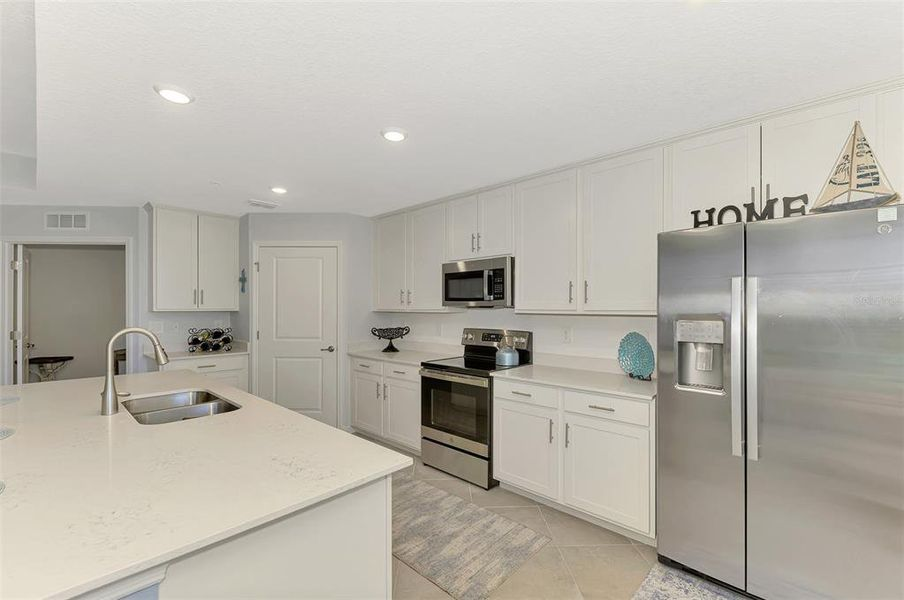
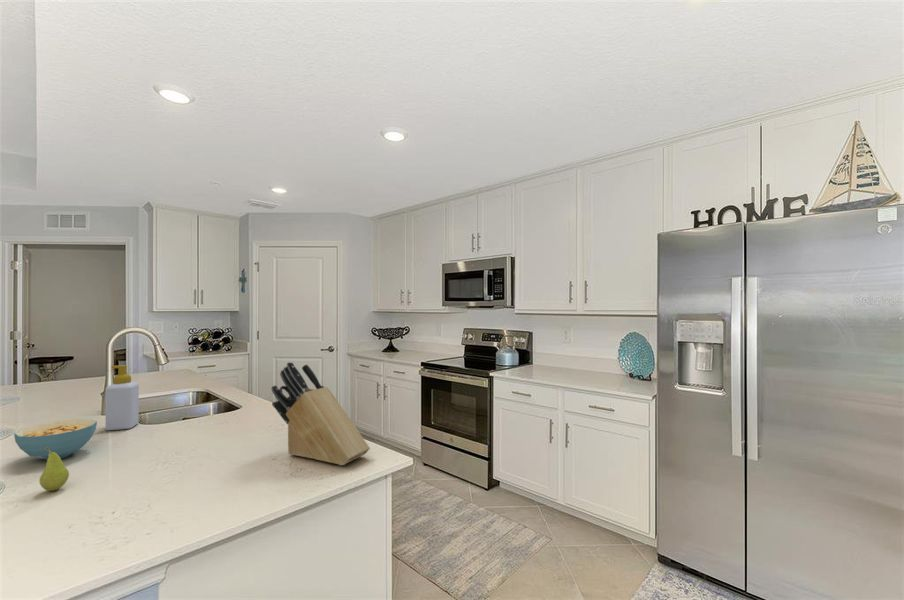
+ knife block [270,361,371,466]
+ fruit [39,447,70,492]
+ cereal bowl [13,418,98,461]
+ soap bottle [105,364,140,431]
